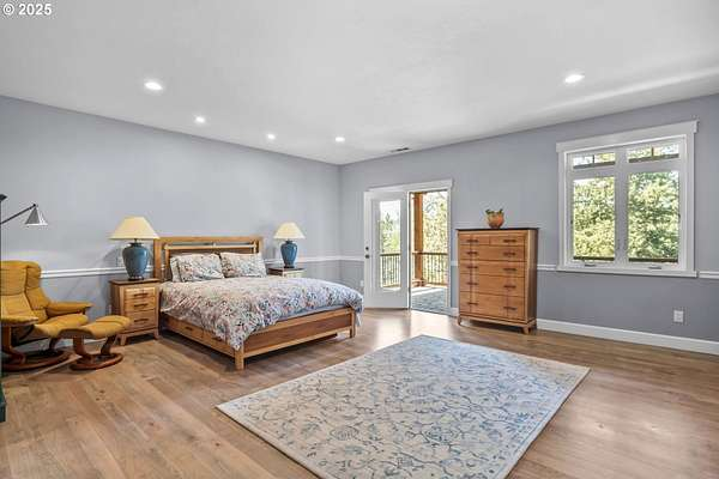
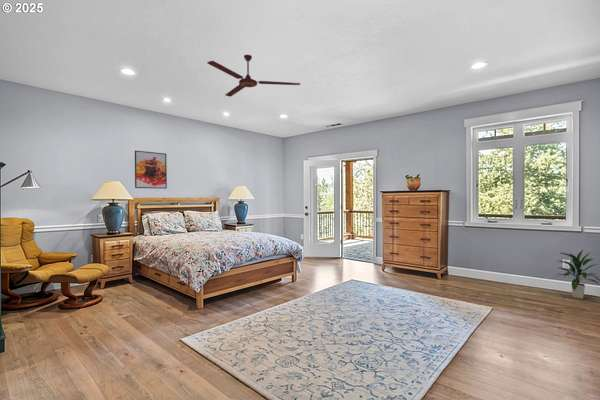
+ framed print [134,150,168,190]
+ ceiling fan [206,54,301,98]
+ indoor plant [555,249,600,300]
